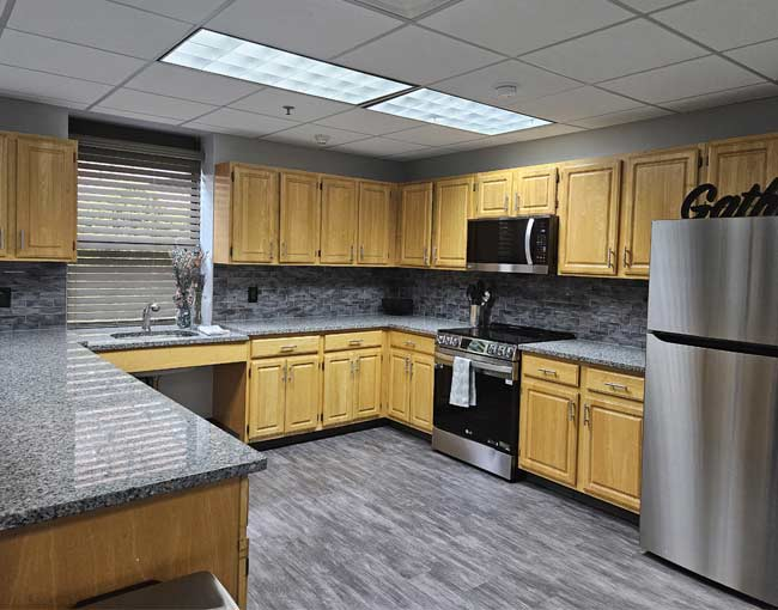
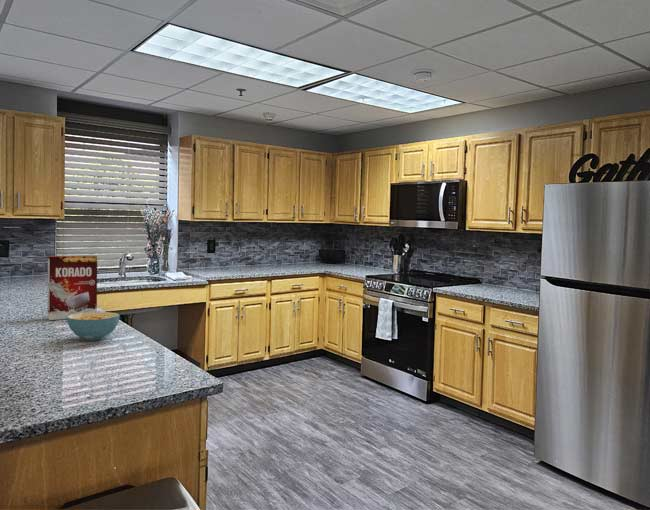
+ cereal bowl [66,311,121,342]
+ cereal box [47,255,98,321]
